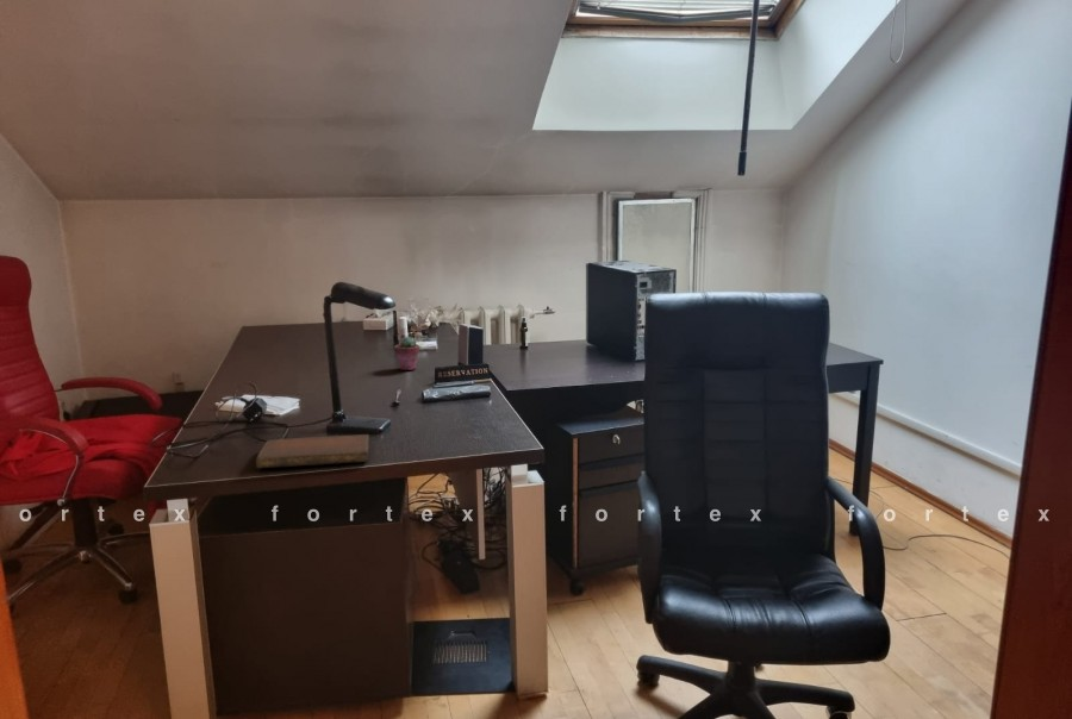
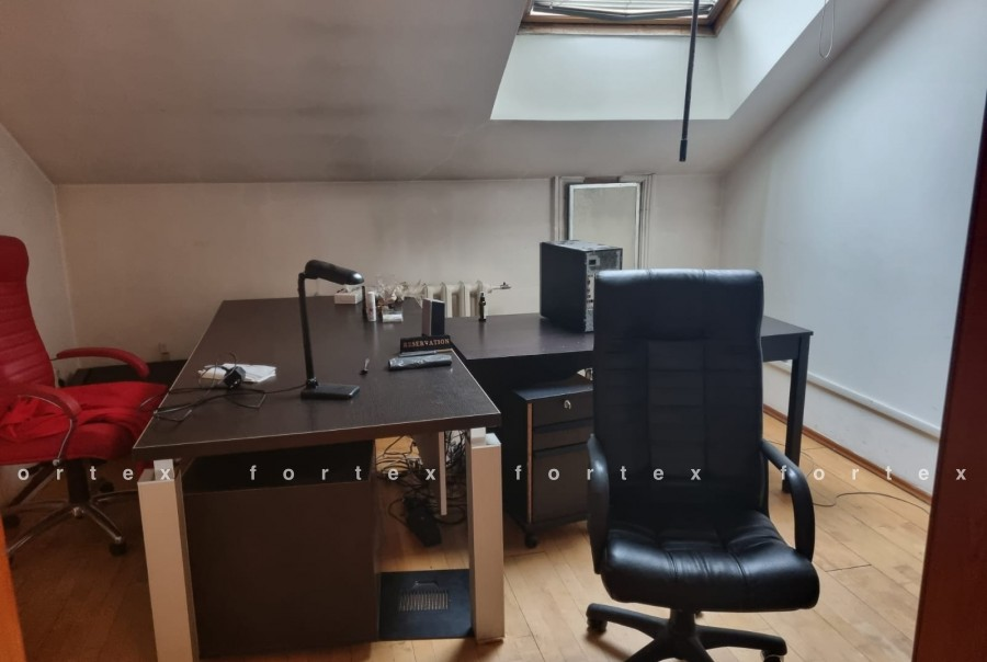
- potted succulent [393,336,420,371]
- notebook [255,433,370,469]
